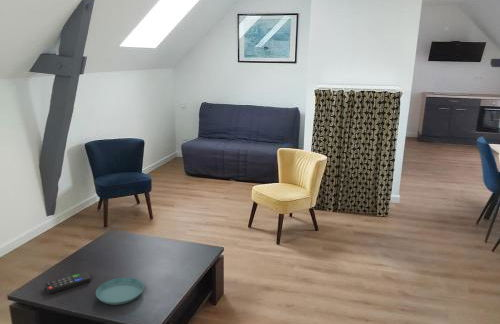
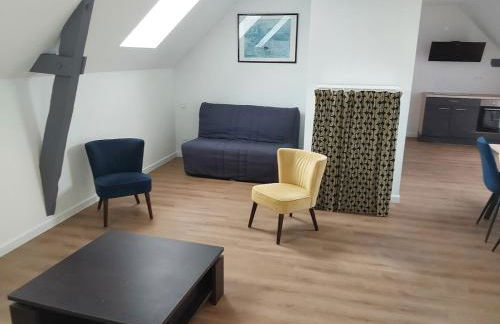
- remote control [44,271,92,295]
- saucer [95,277,145,306]
